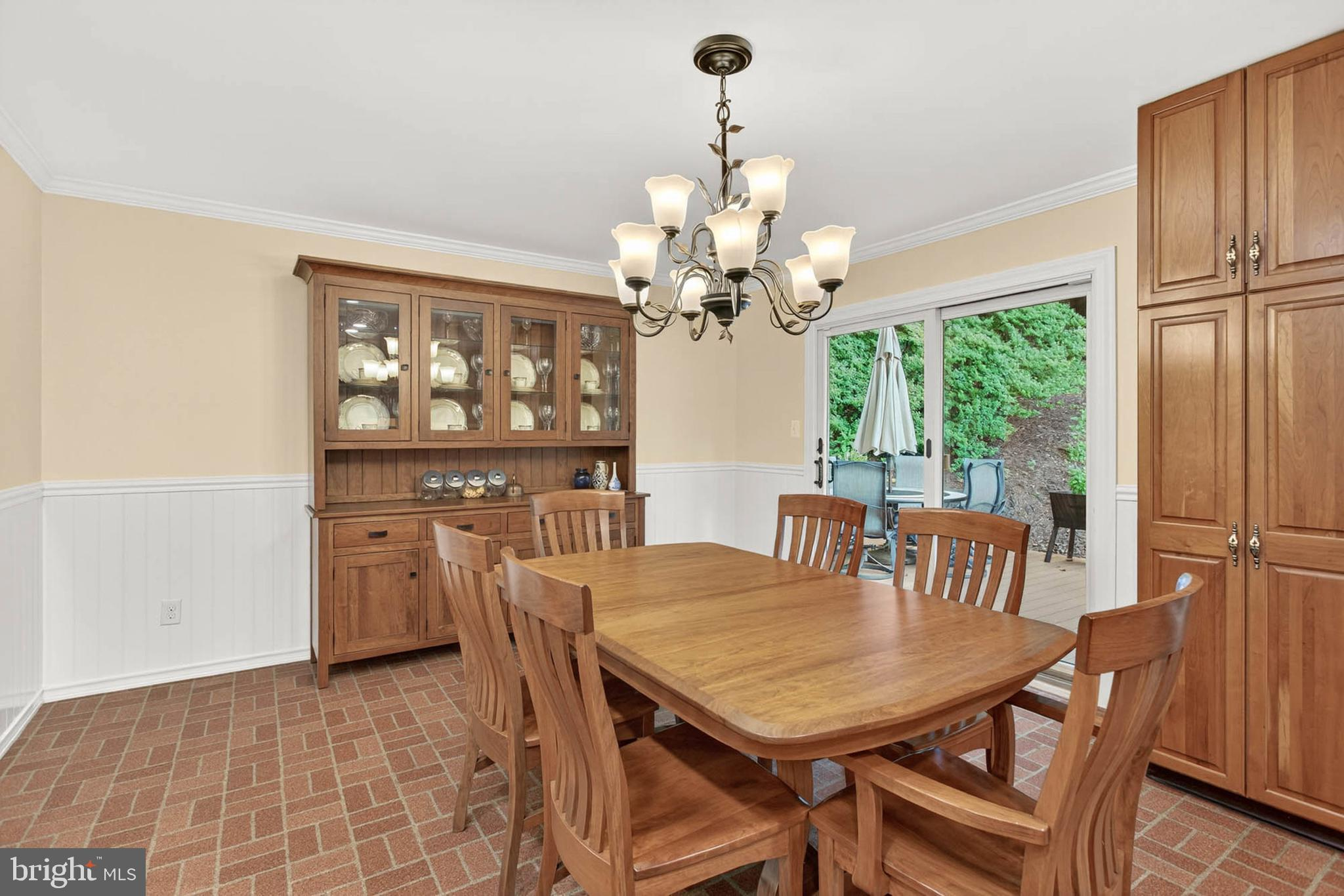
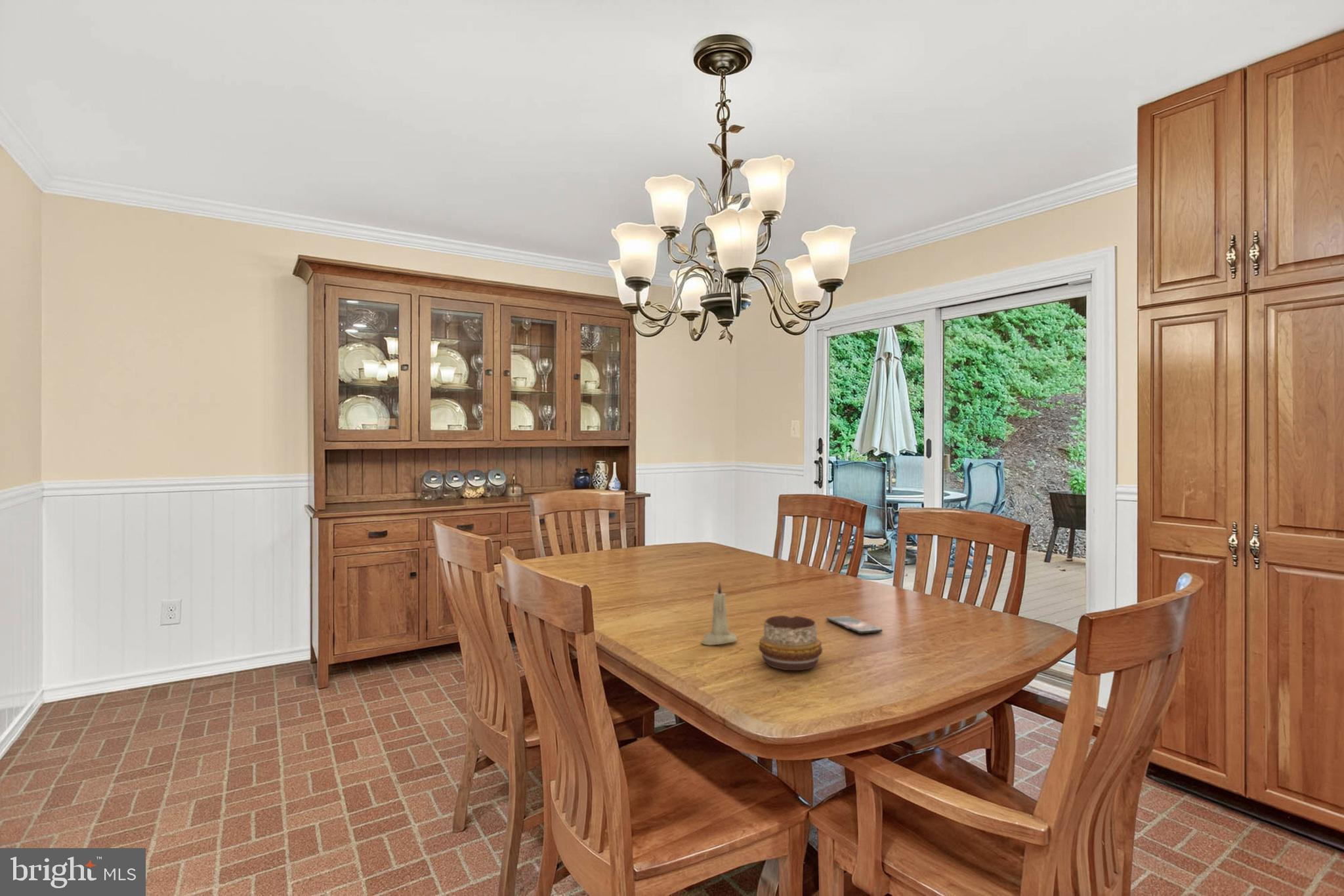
+ candle [700,580,738,645]
+ decorative bowl [758,615,823,671]
+ smartphone [826,615,883,634]
